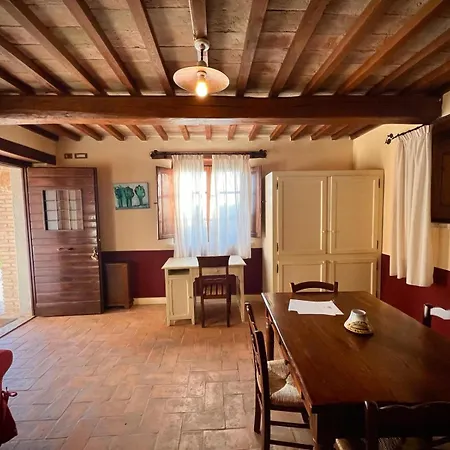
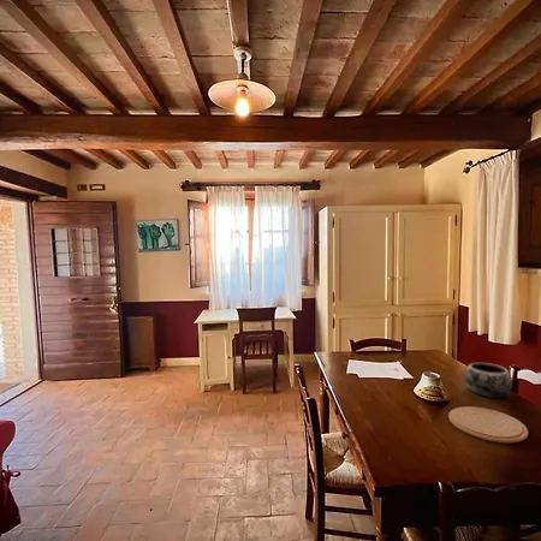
+ decorative bowl [463,362,513,399]
+ plate [447,405,529,444]
